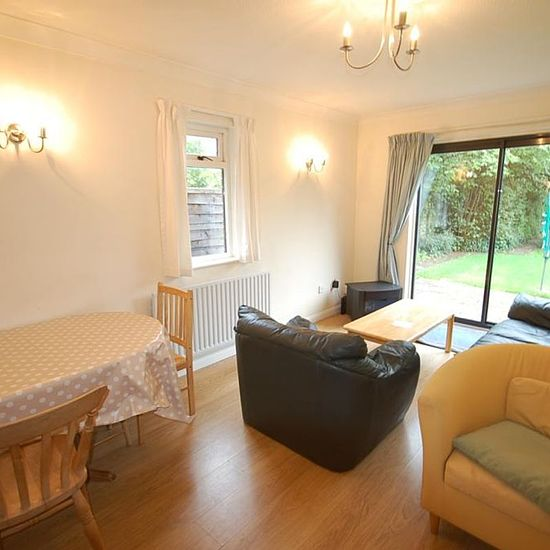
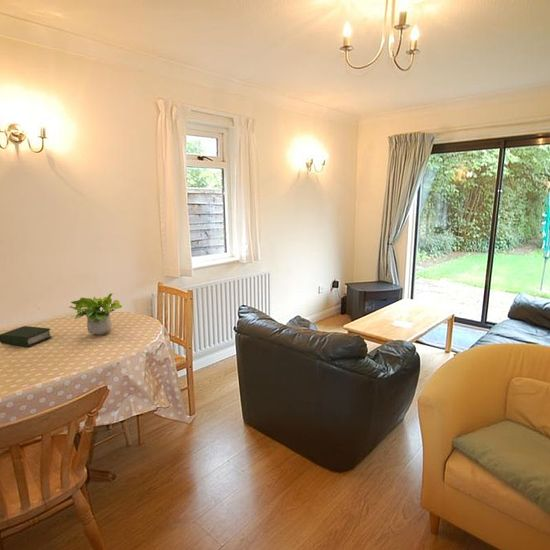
+ potted plant [68,293,123,337]
+ book [0,325,53,348]
